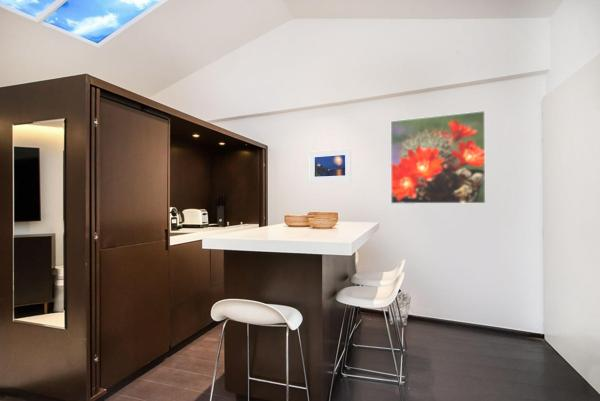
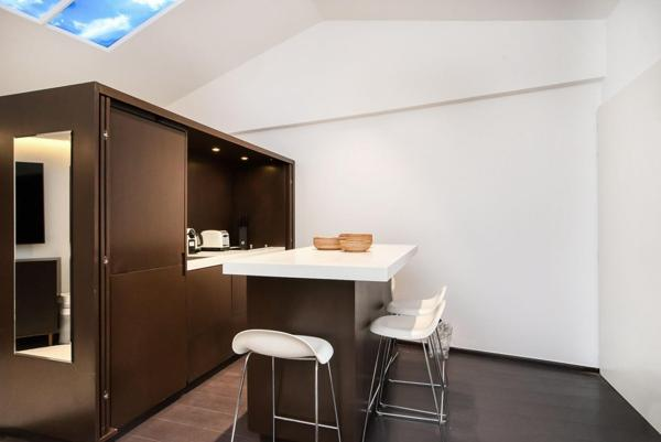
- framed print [390,110,486,205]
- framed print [308,148,352,183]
